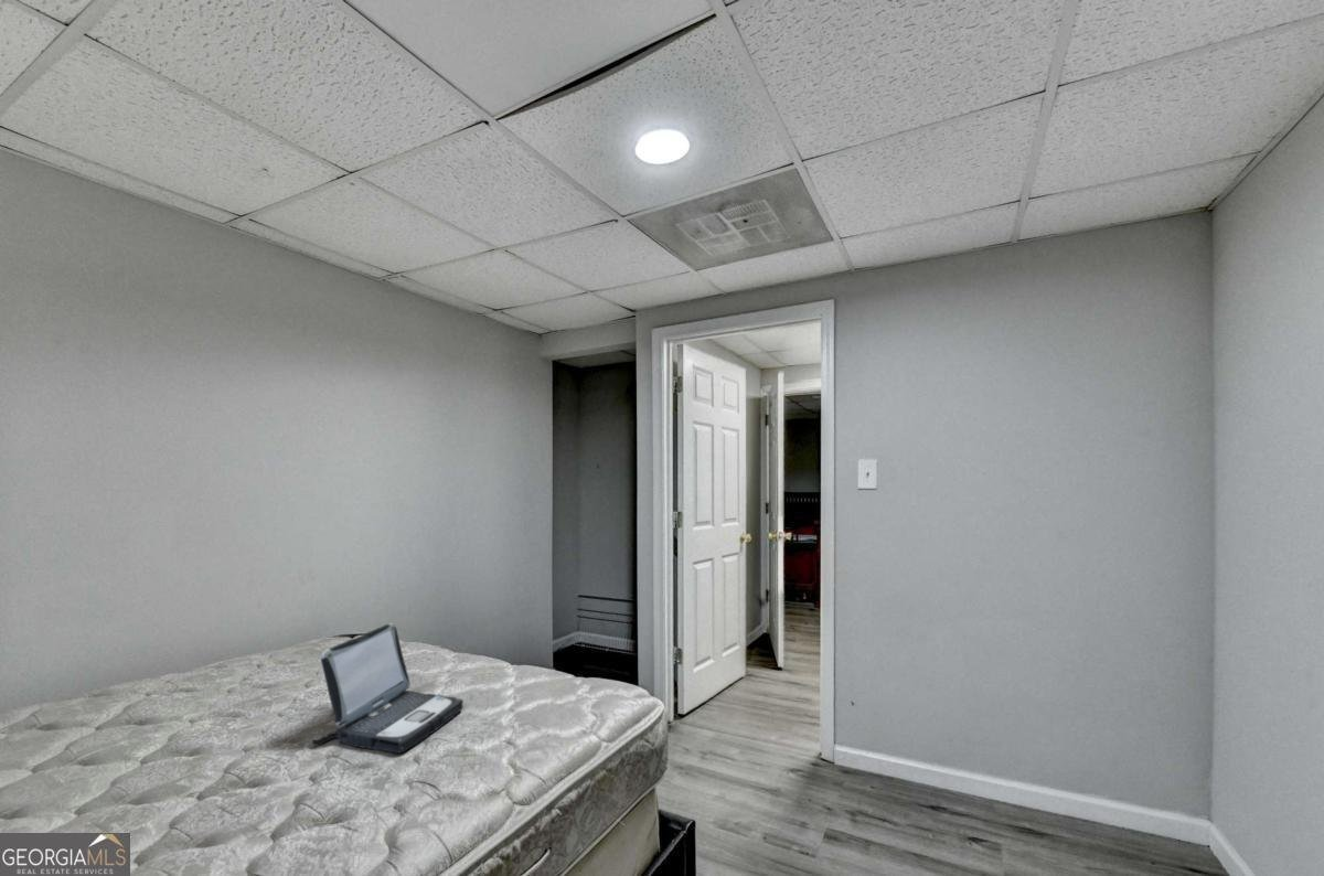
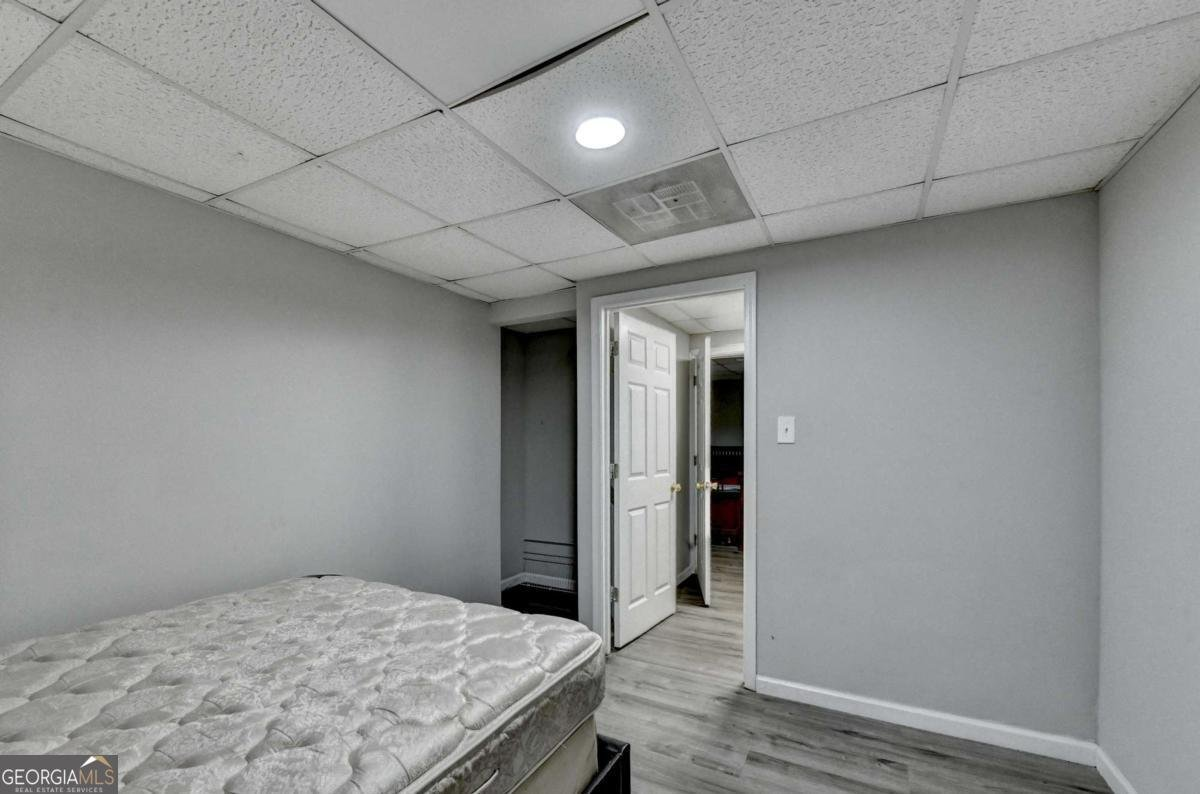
- laptop [311,622,465,754]
